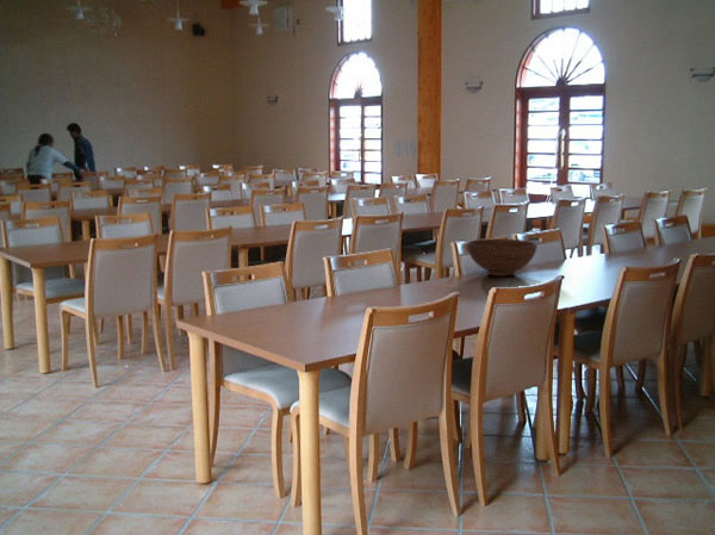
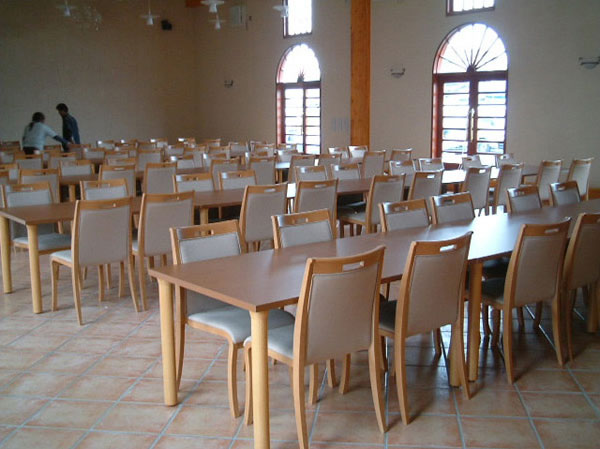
- fruit bowl [466,237,539,278]
